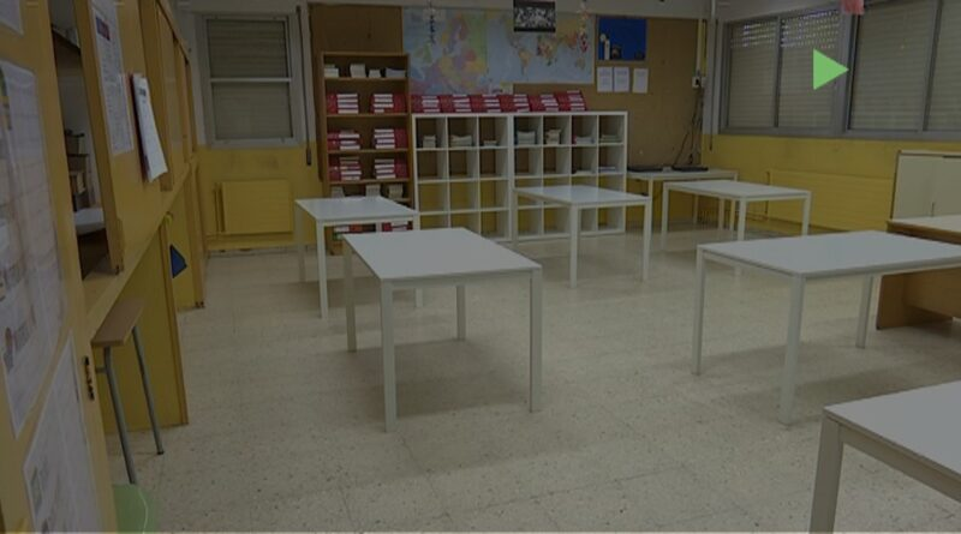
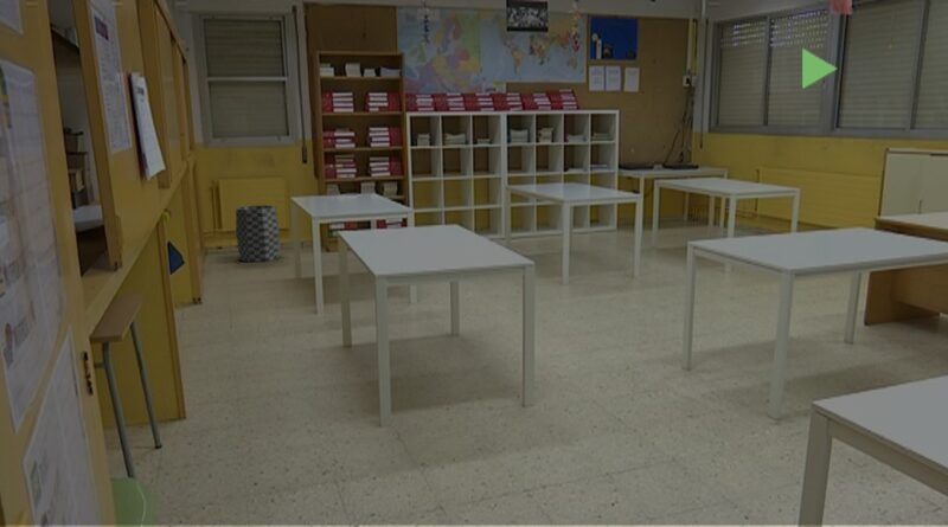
+ trash can [235,204,281,263]
